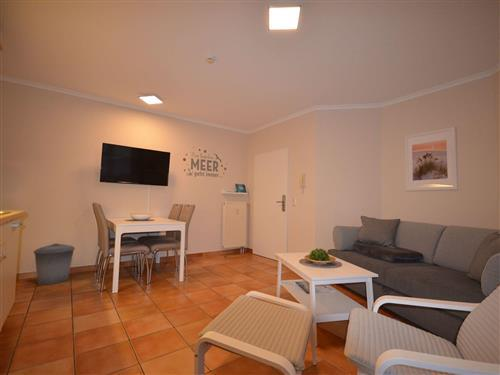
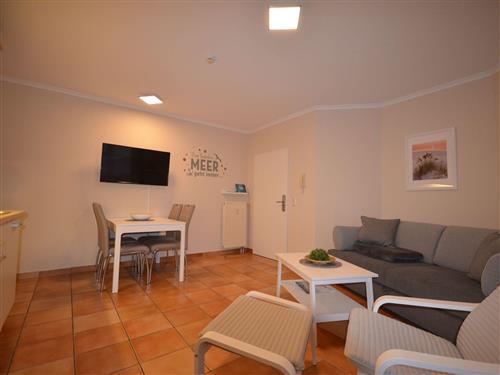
- trash can [33,243,76,286]
